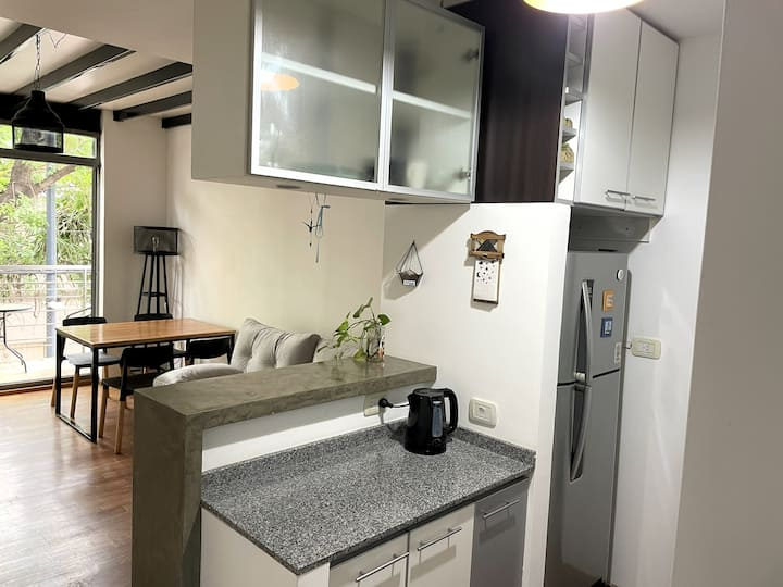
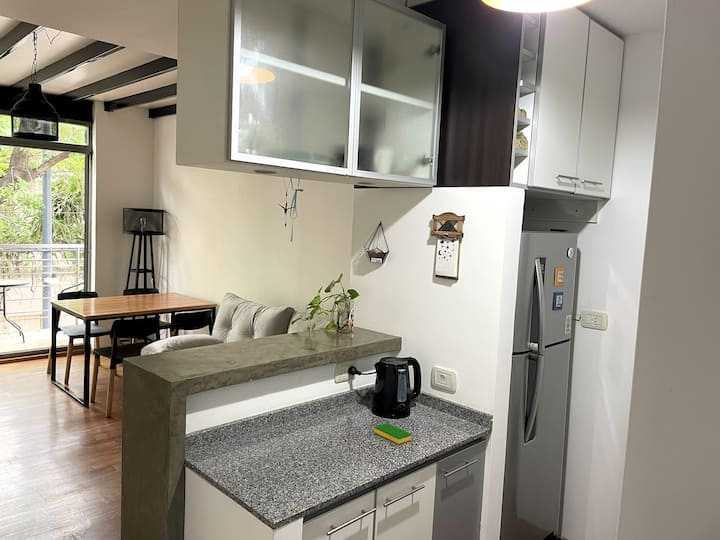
+ dish sponge [373,422,412,445]
